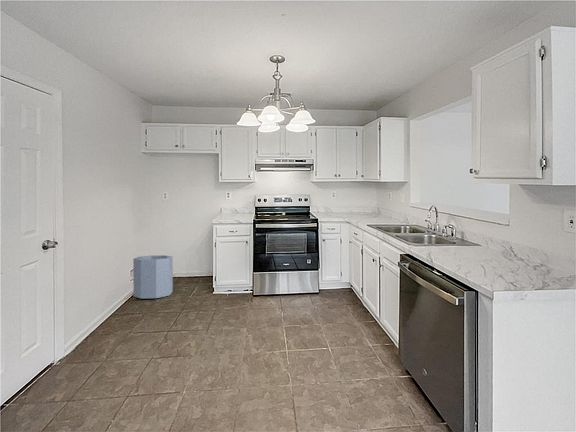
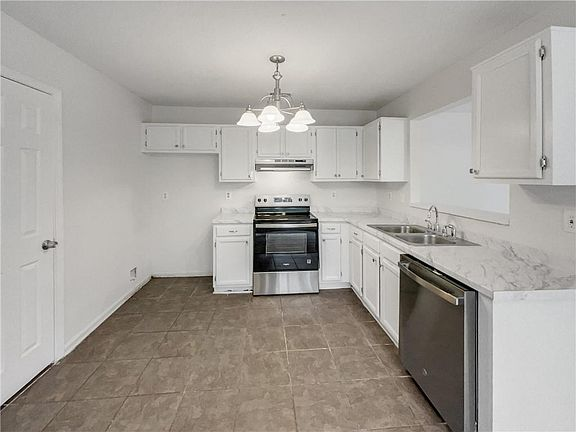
- trash can [132,254,174,300]
